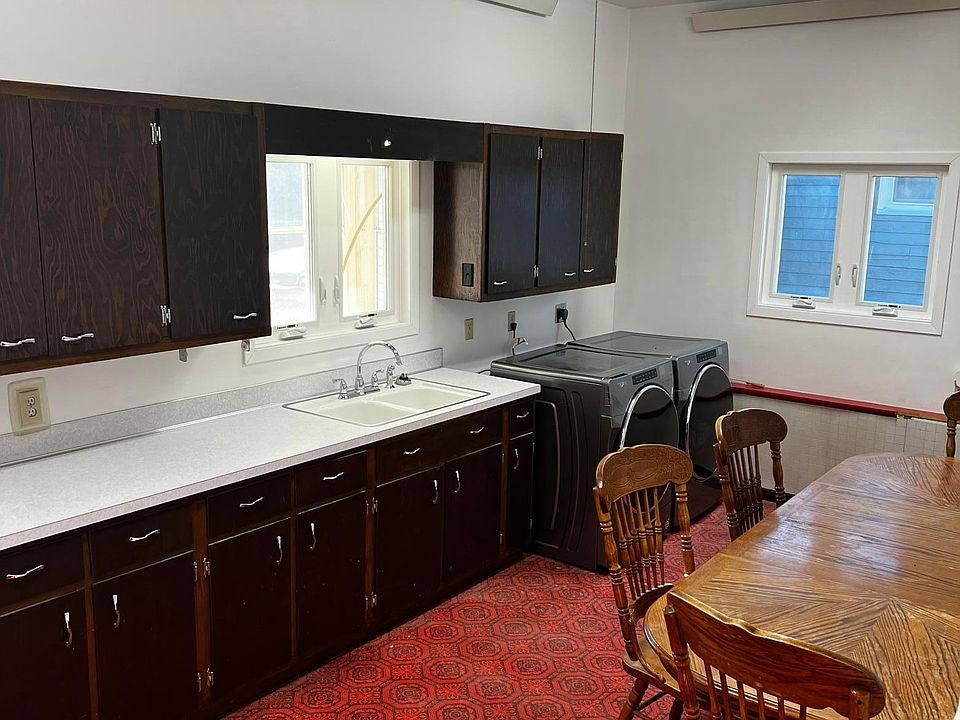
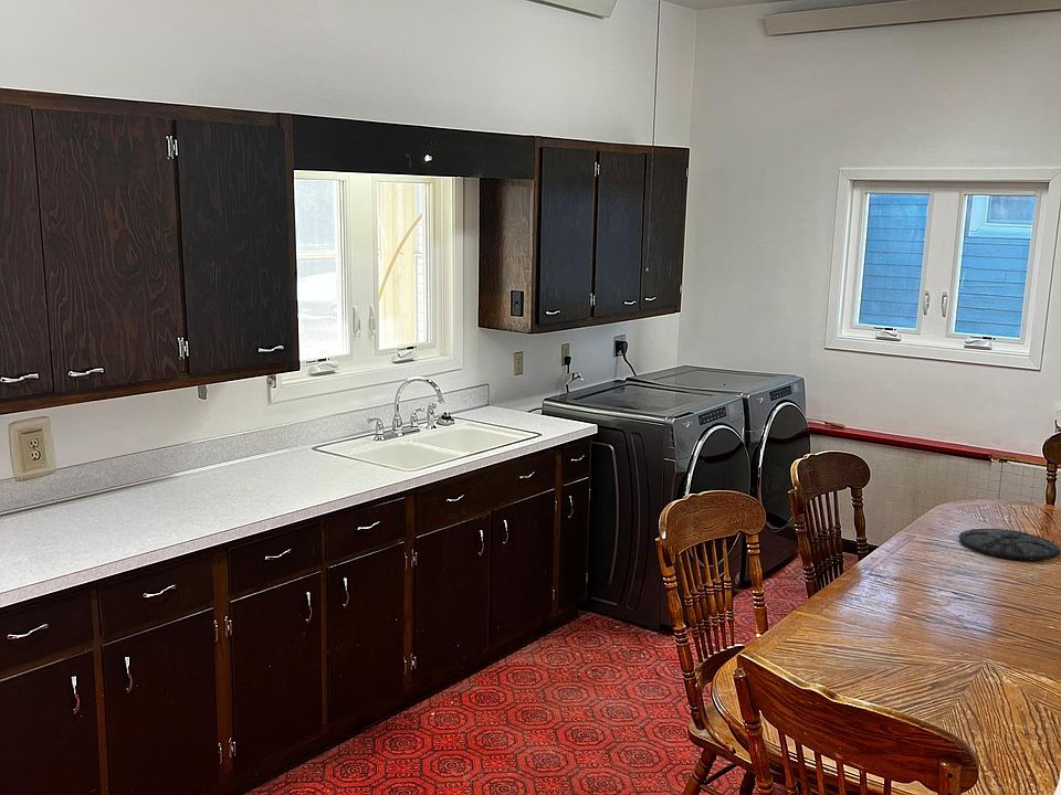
+ plate [958,528,1061,562]
